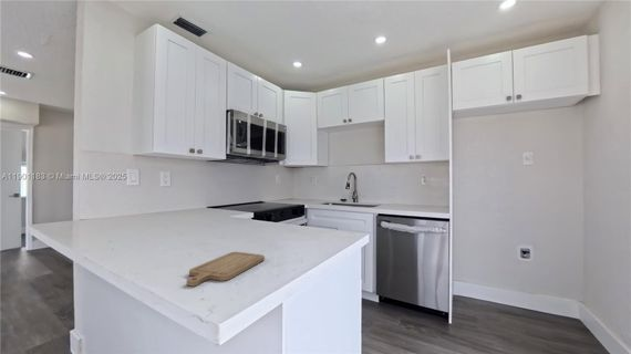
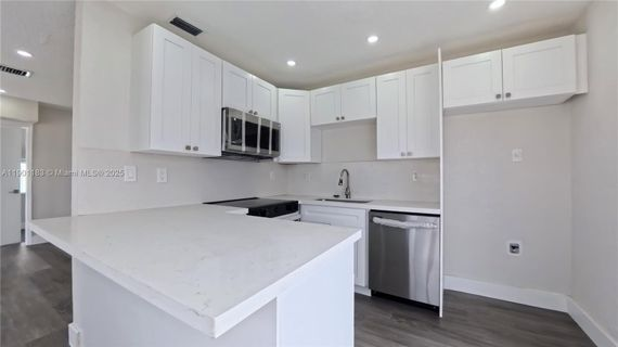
- chopping board [186,251,266,288]
